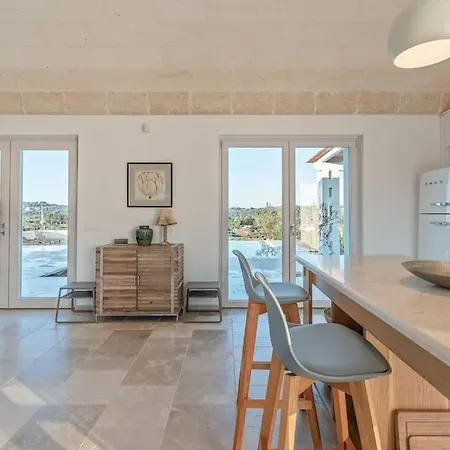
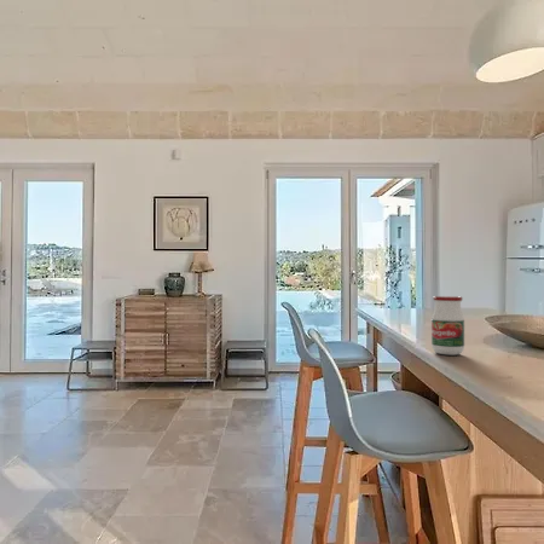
+ jar [430,295,465,357]
